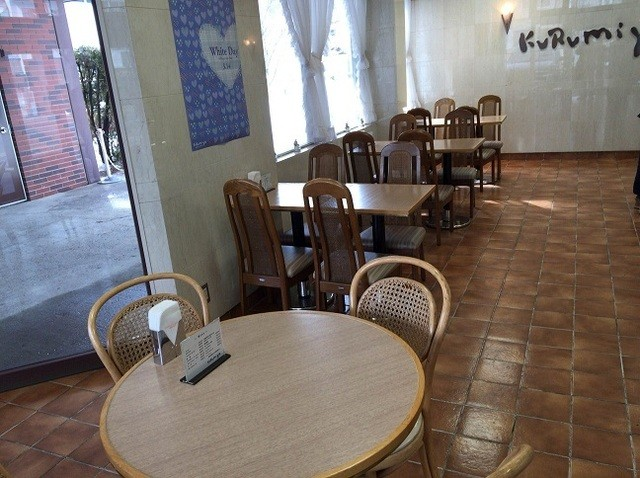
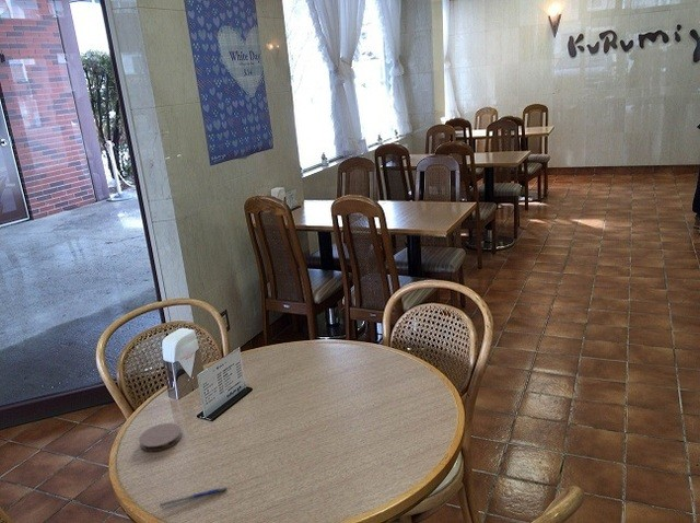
+ coaster [138,422,183,452]
+ pen [156,486,228,509]
